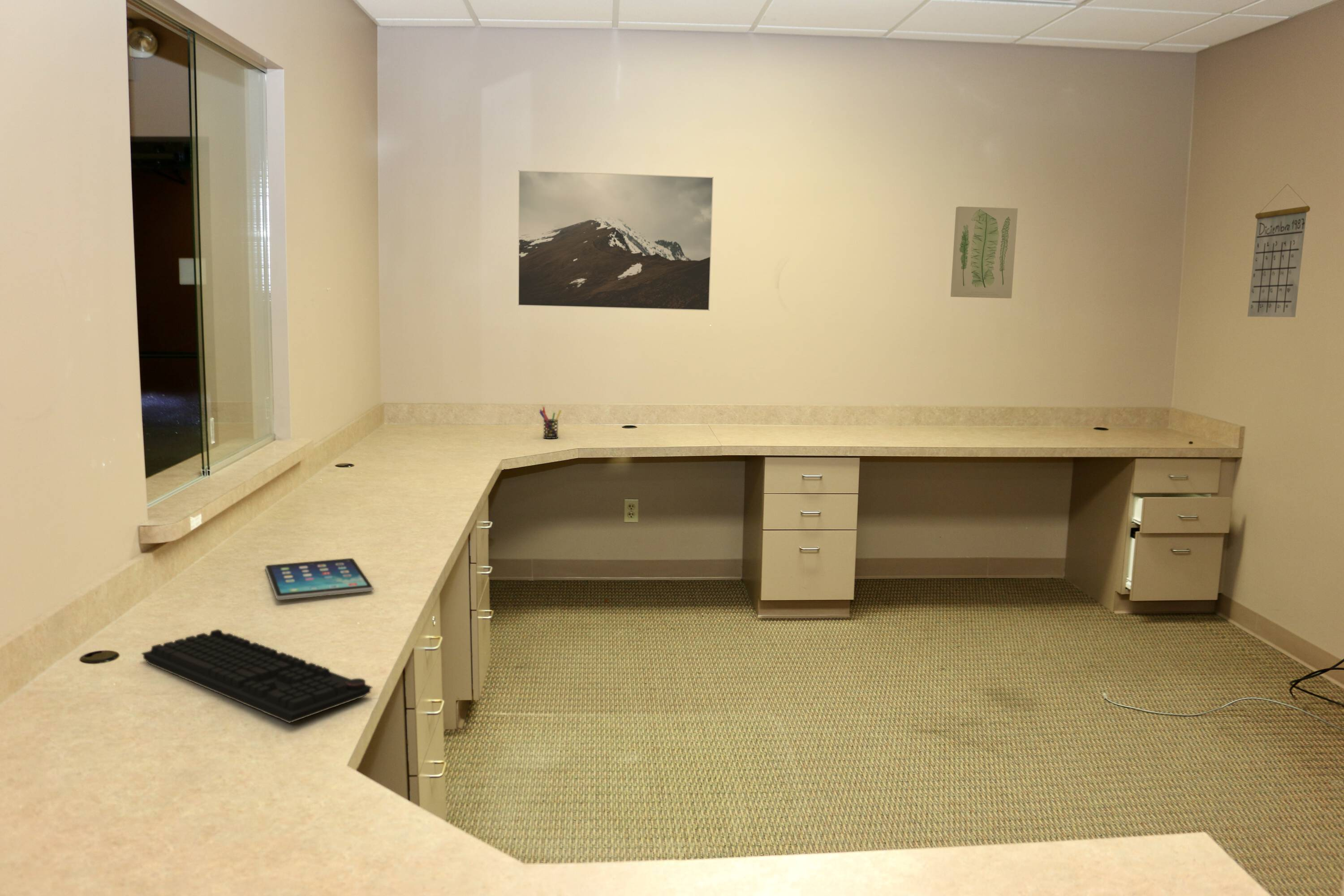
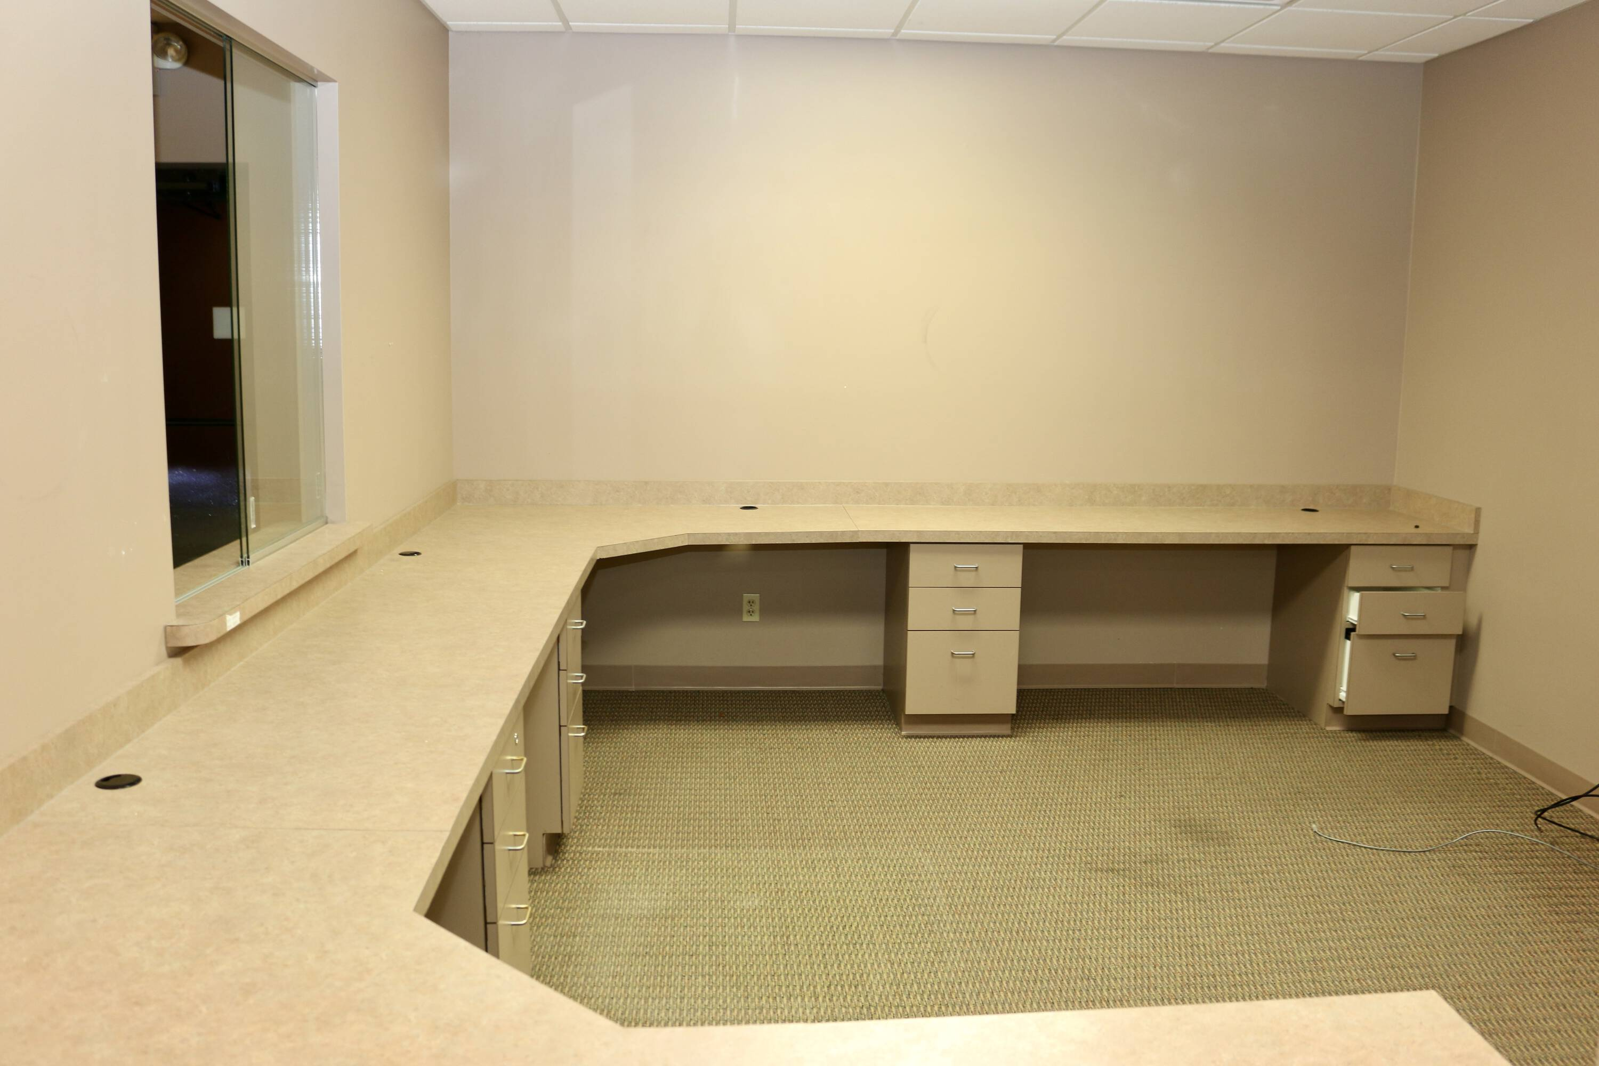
- tablet [265,558,374,600]
- wall art [950,206,1018,299]
- pen holder [539,406,562,439]
- calendar [1247,183,1311,318]
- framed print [517,170,714,311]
- keyboard [141,629,373,724]
